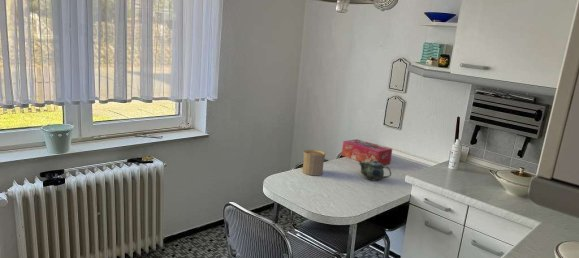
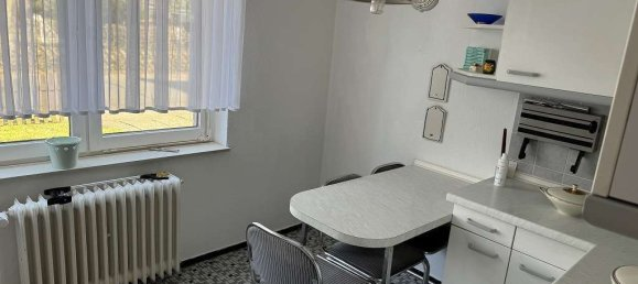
- chinaware [358,160,392,181]
- tissue box [341,138,393,166]
- cup [302,149,326,176]
